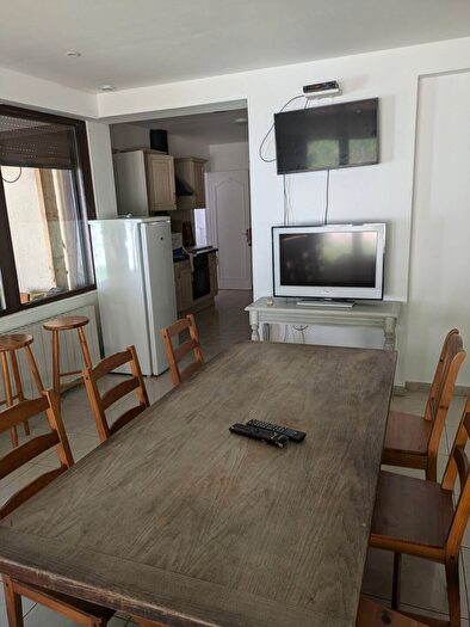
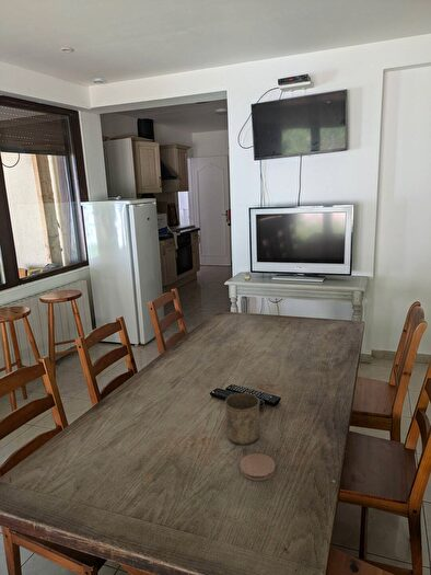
+ cup [224,392,260,446]
+ coaster [238,452,277,482]
